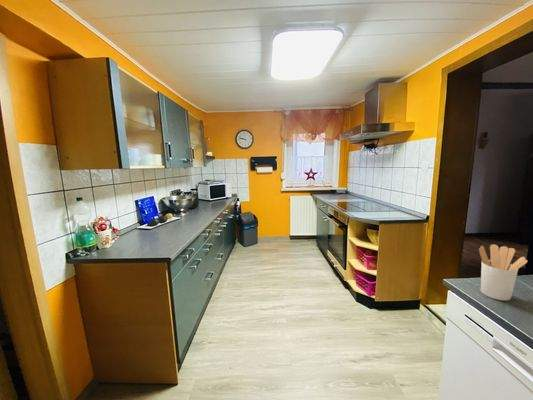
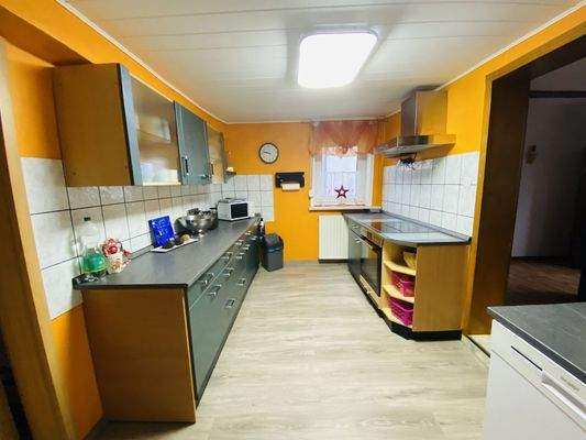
- utensil holder [478,243,528,302]
